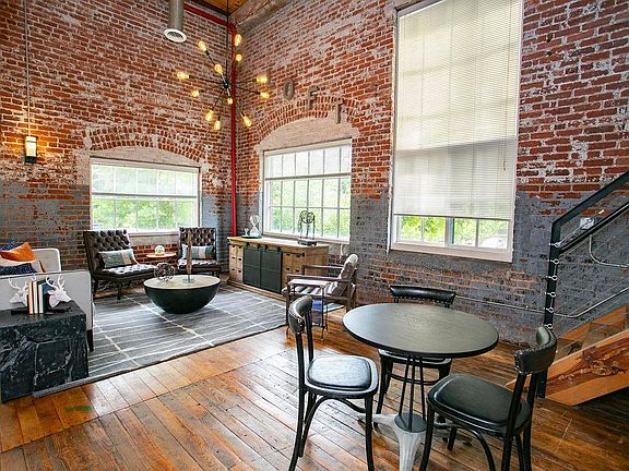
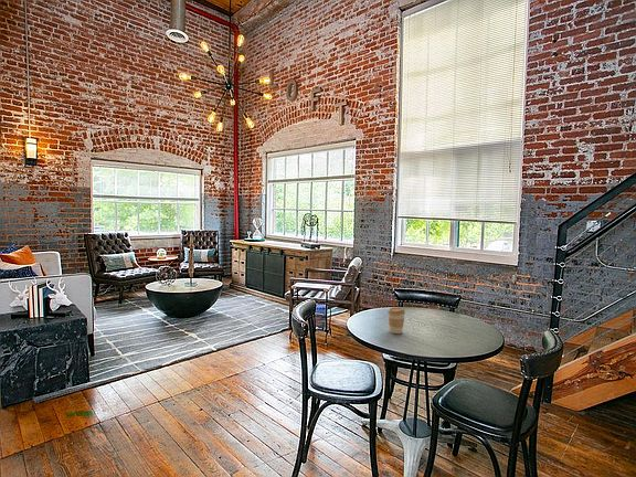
+ coffee cup [386,306,406,335]
